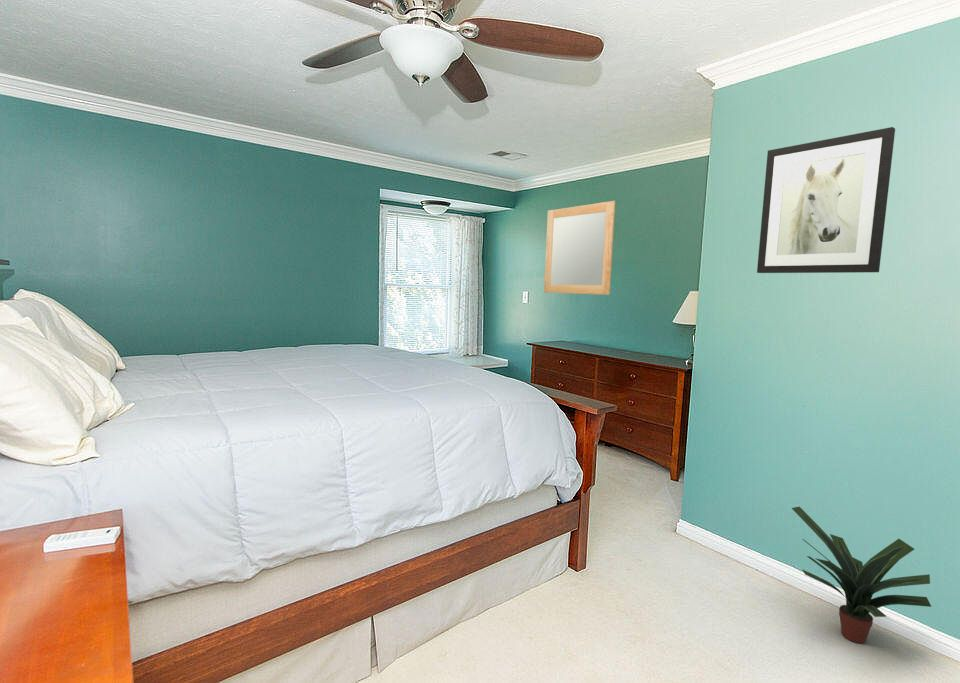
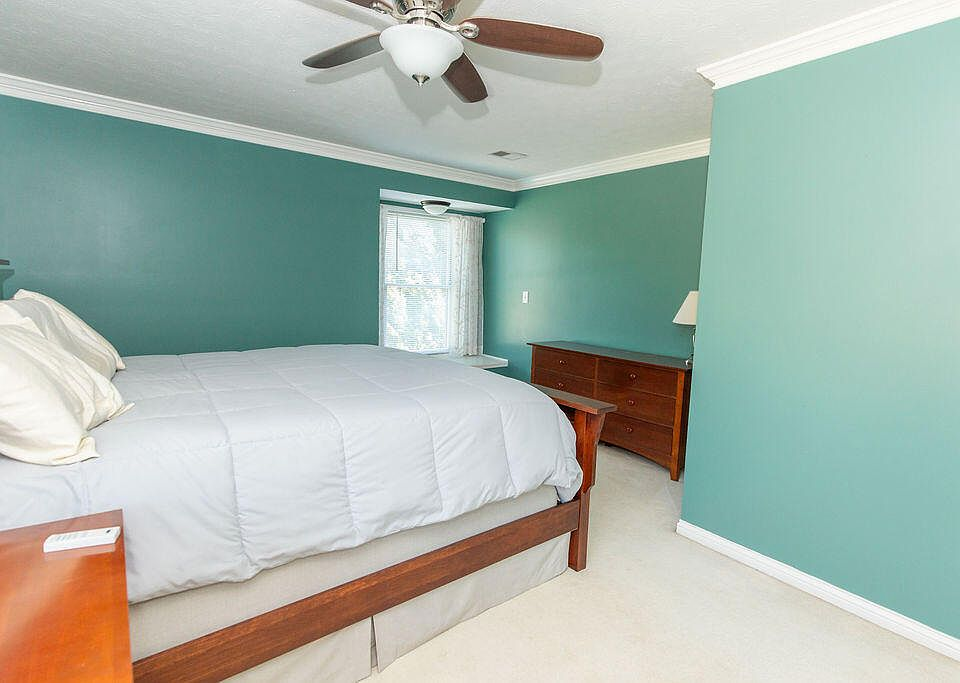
- potted plant [791,506,932,644]
- wall art [756,126,896,274]
- home mirror [543,200,616,296]
